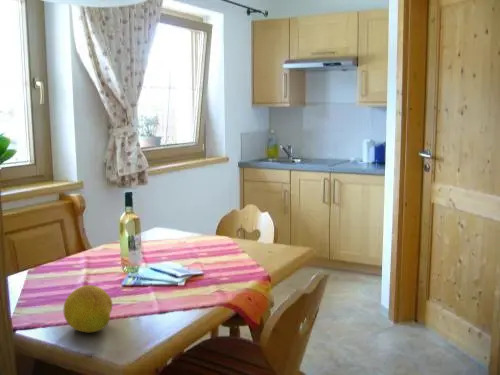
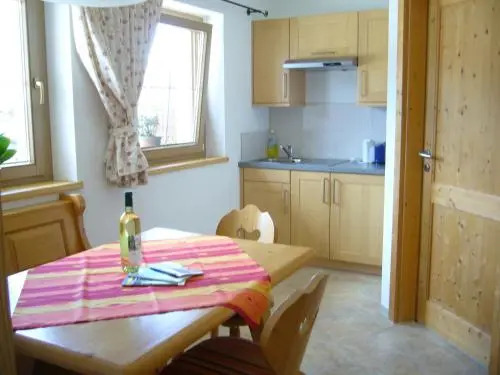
- fruit [62,284,113,333]
